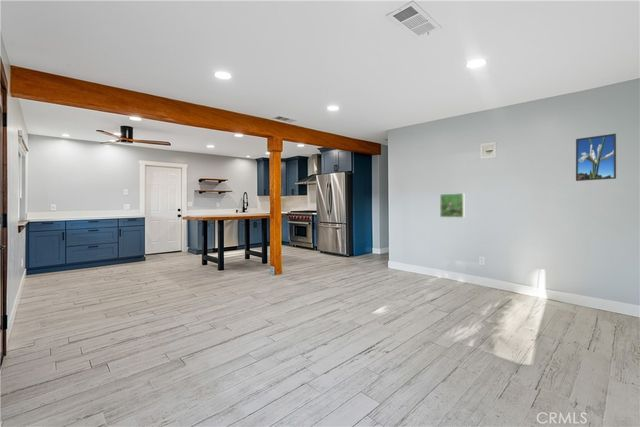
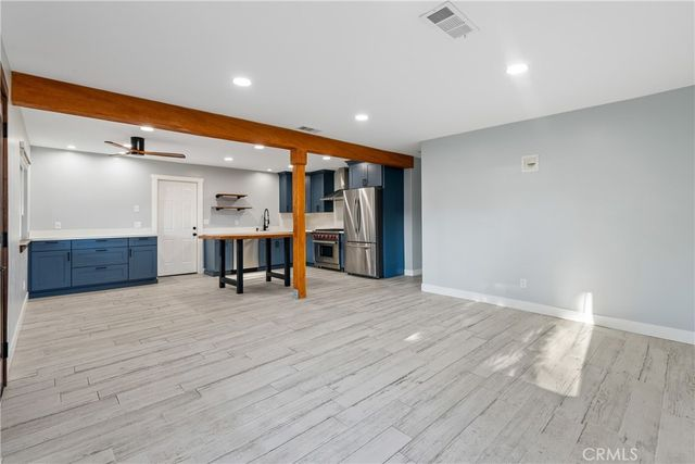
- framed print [575,133,617,182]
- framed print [439,192,465,218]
